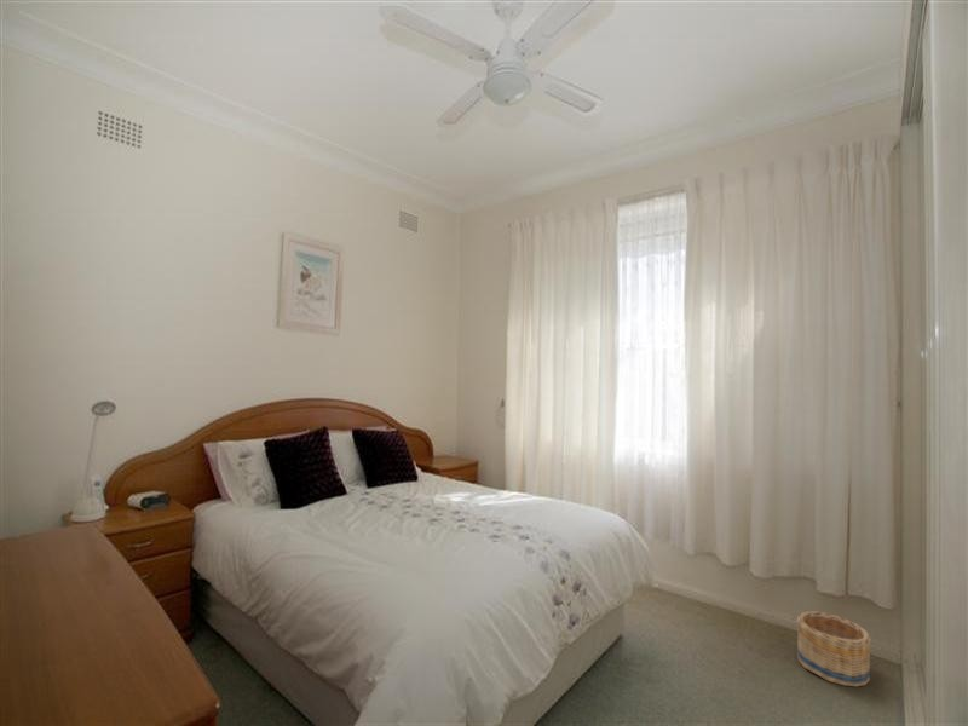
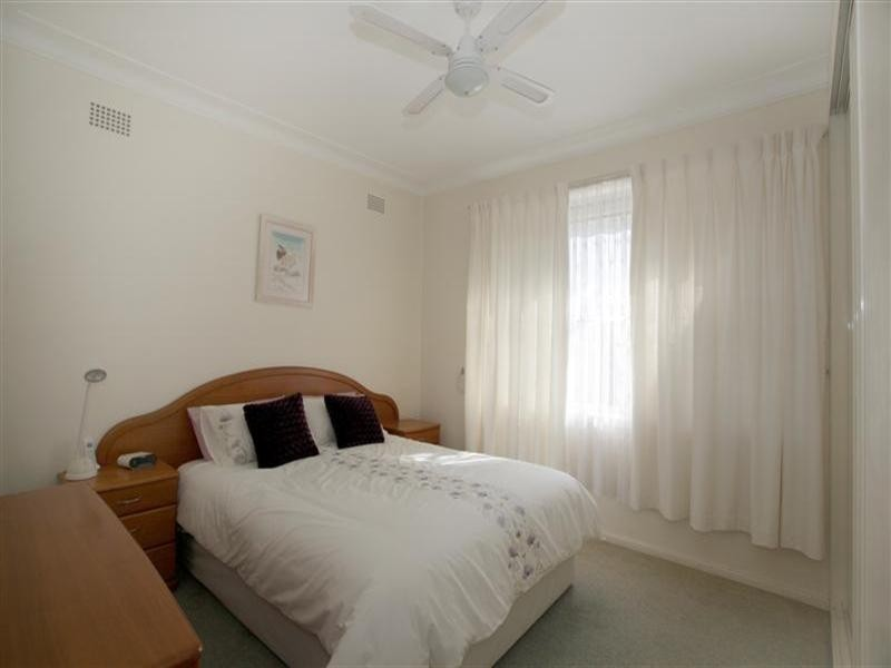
- basket [796,610,872,688]
